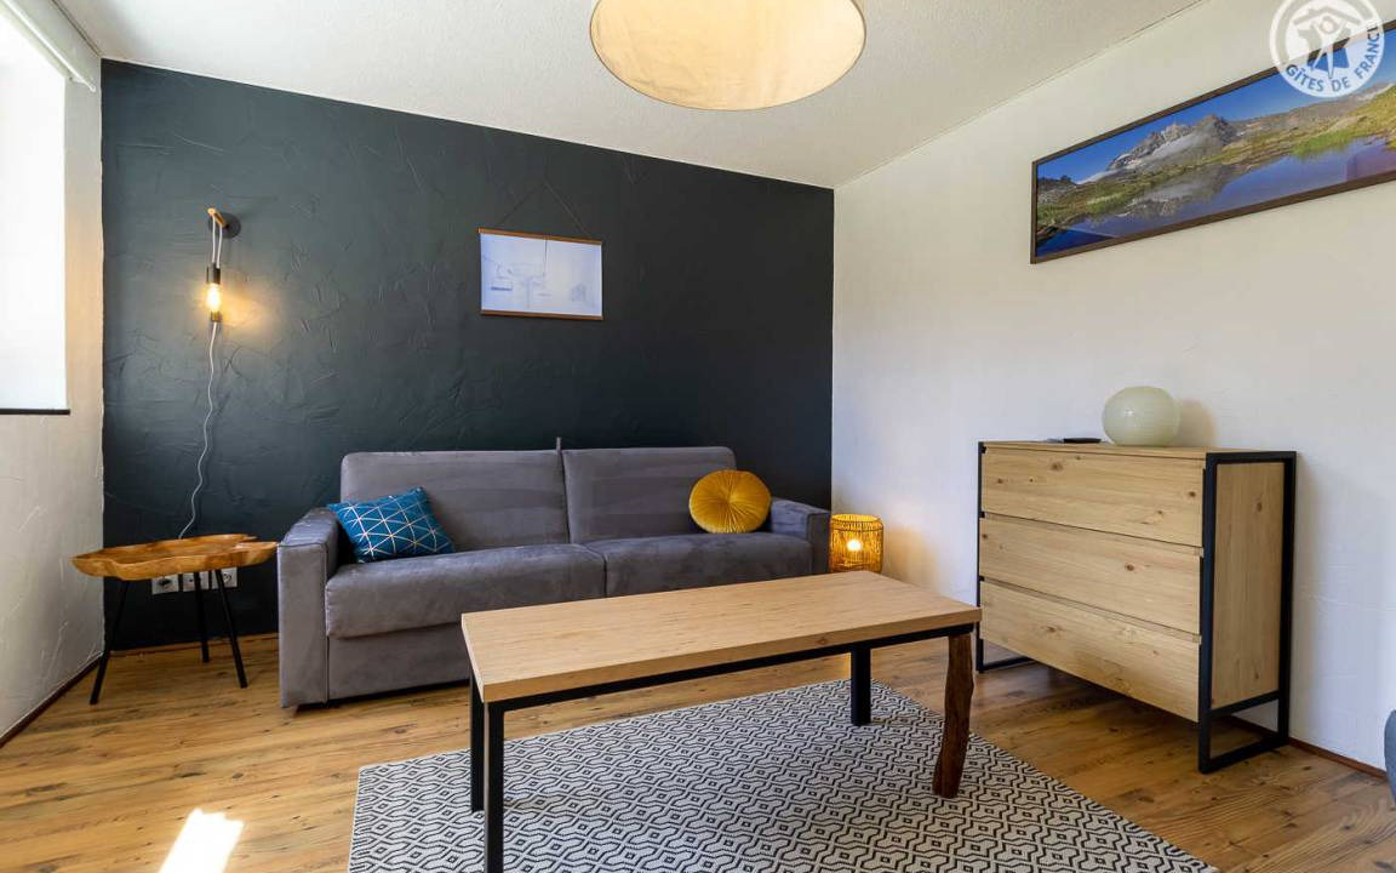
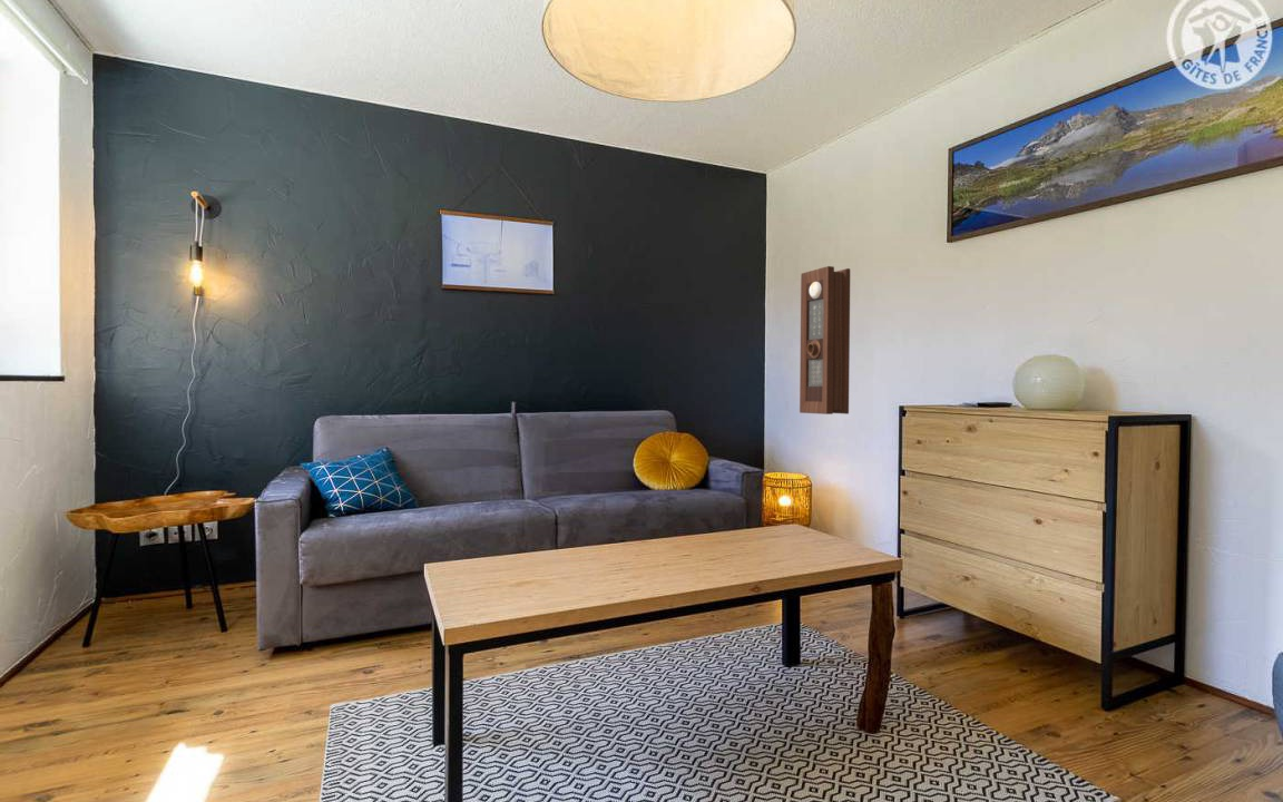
+ pendulum clock [799,265,851,415]
